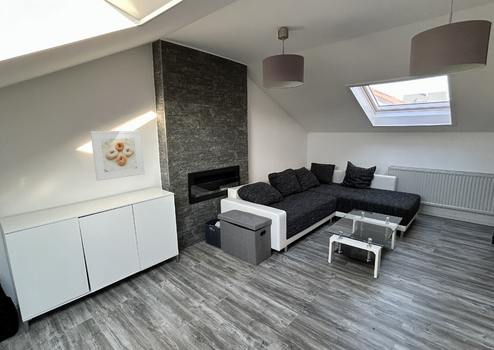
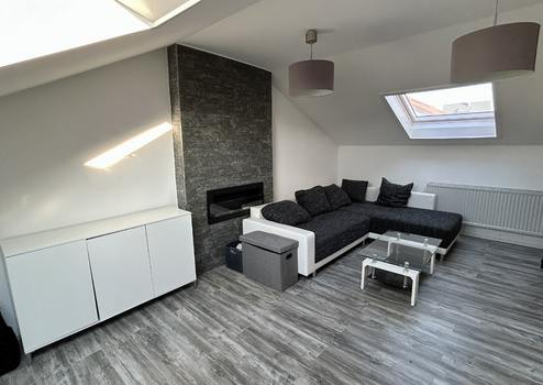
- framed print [90,130,146,182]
